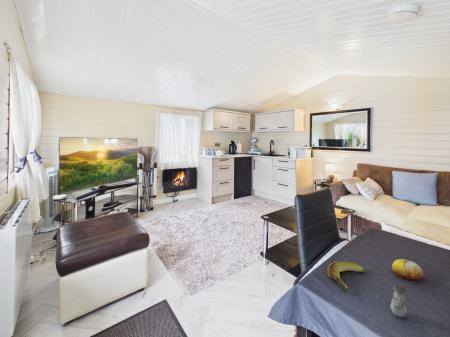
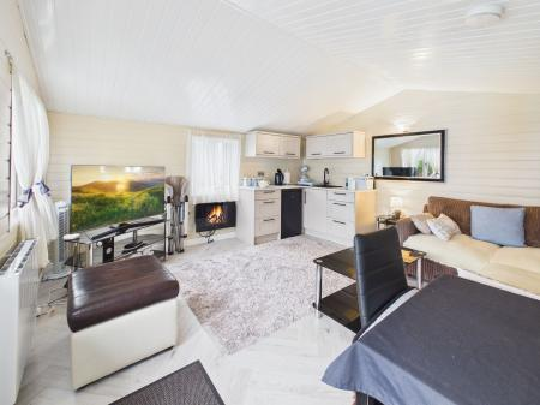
- fruit [391,258,424,281]
- salt shaker [389,283,408,318]
- banana [327,260,365,291]
